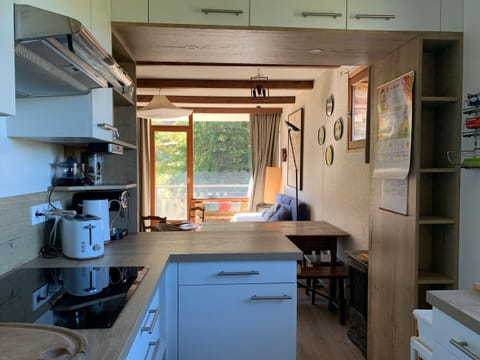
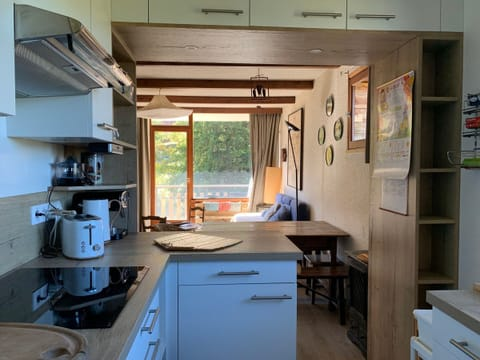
+ cutting board [152,232,244,252]
